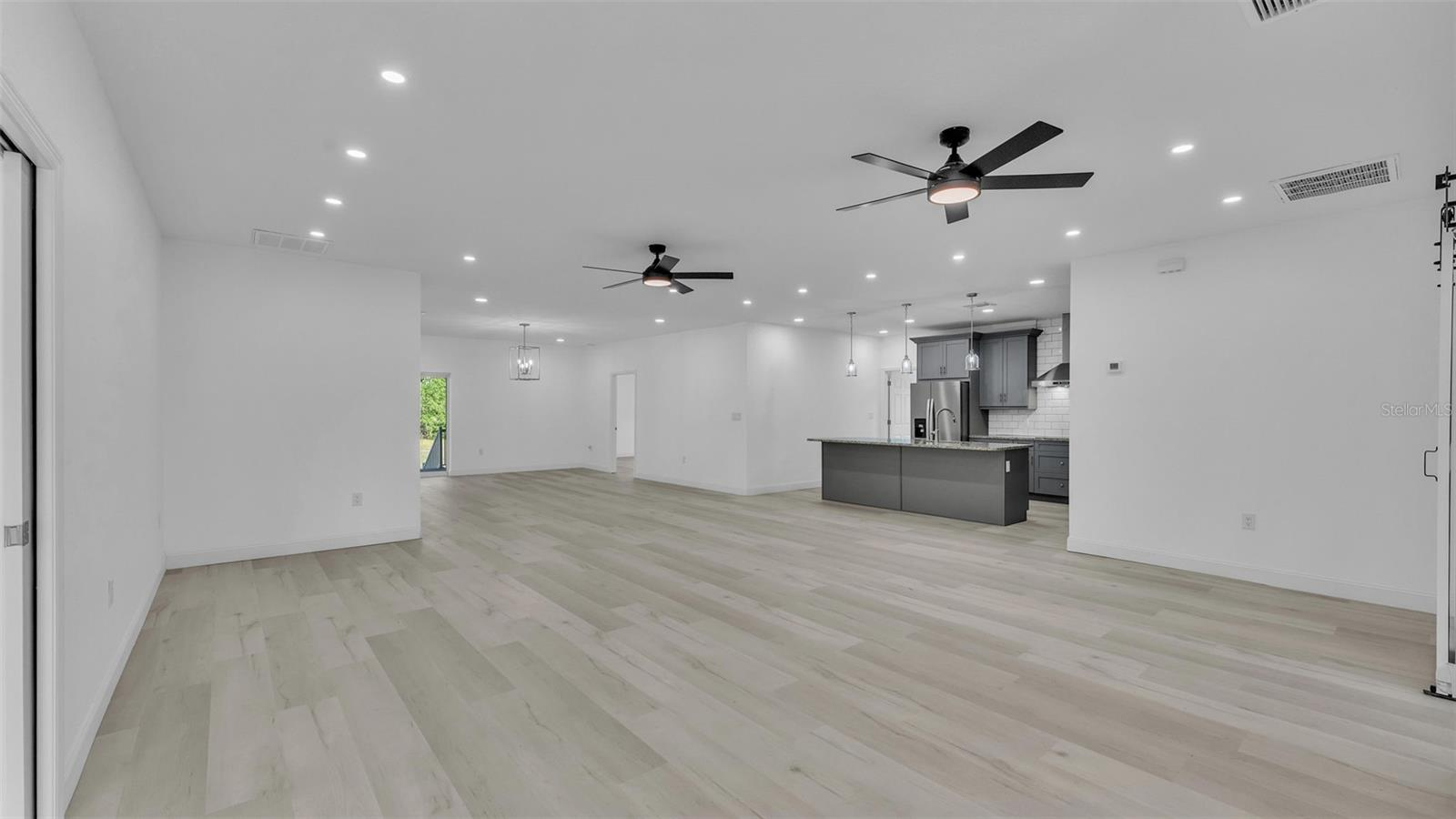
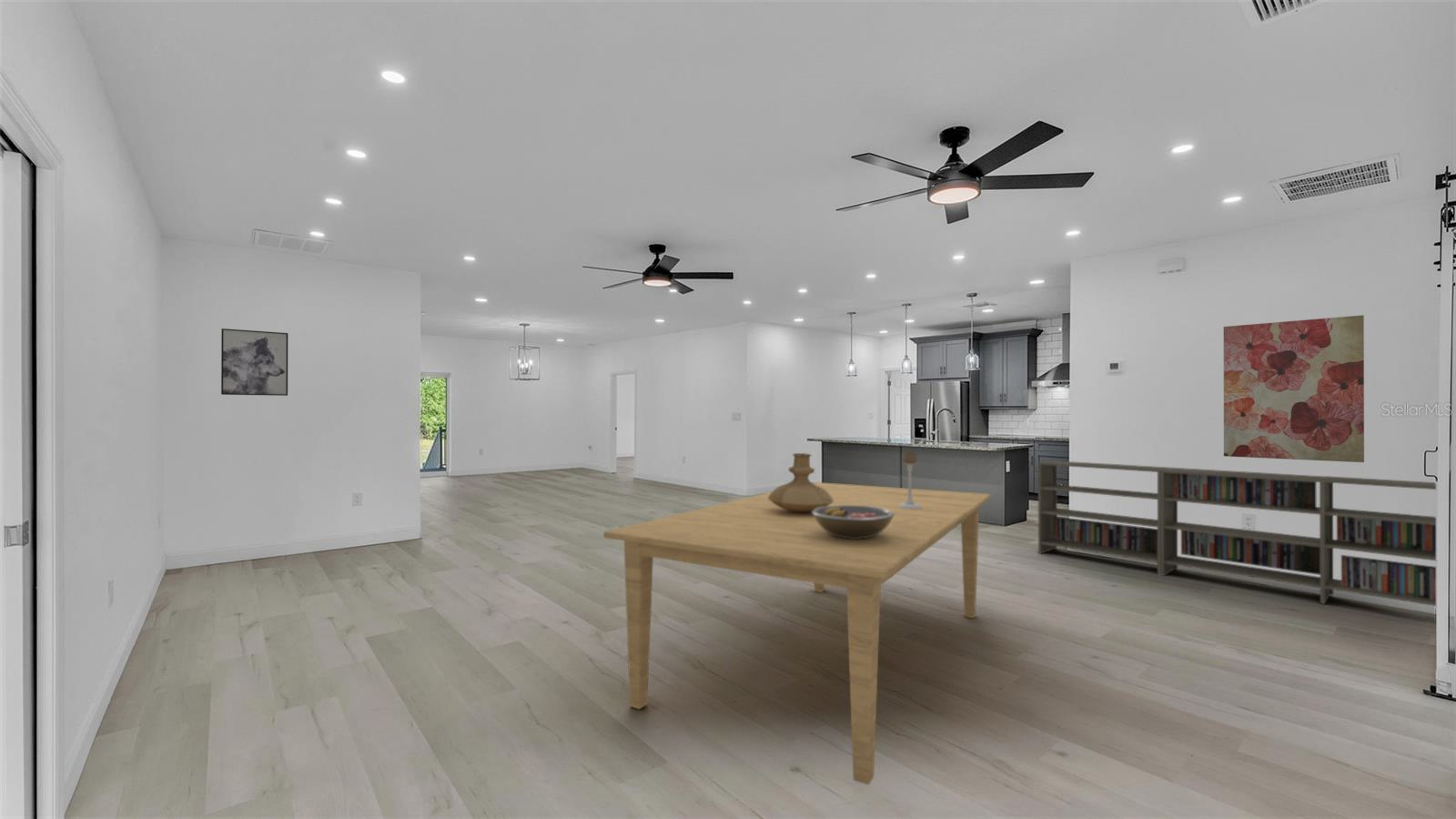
+ candle holder [898,450,922,510]
+ fruit bowl [812,505,895,539]
+ dining table [602,481,993,786]
+ wall art [1223,314,1365,463]
+ bookcase [1037,460,1437,607]
+ wall art [220,328,288,397]
+ vase [768,452,834,512]
